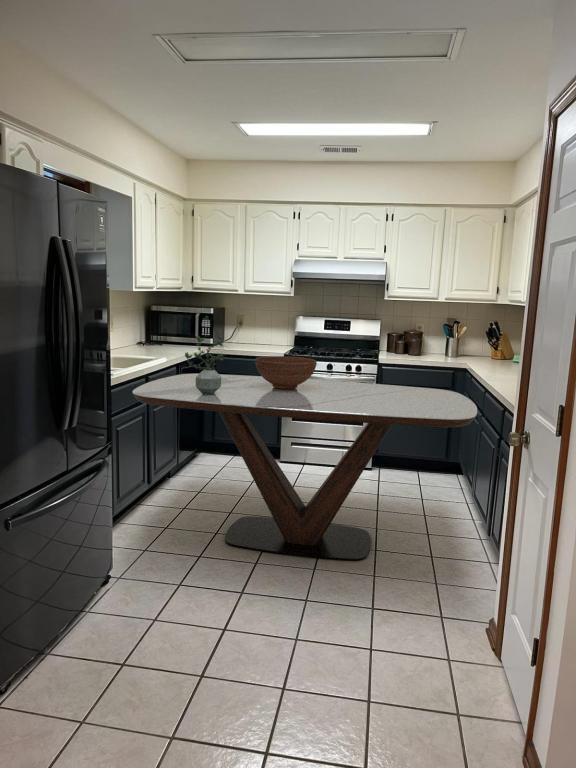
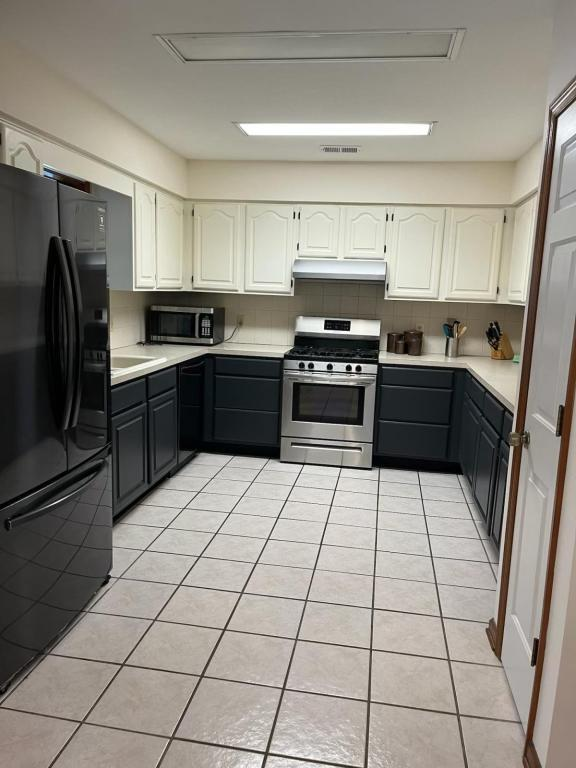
- potted plant [184,335,225,395]
- fruit bowl [254,355,318,389]
- dining table [132,373,478,562]
